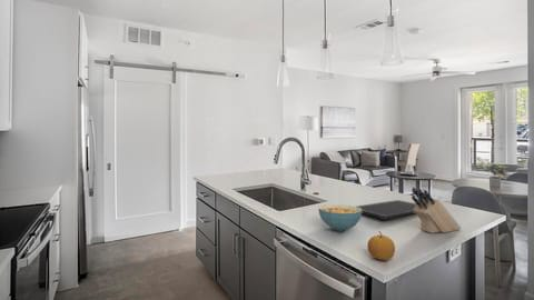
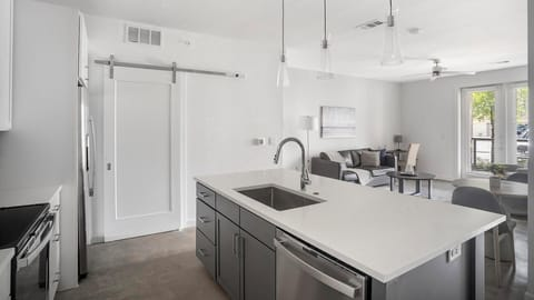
- fruit [366,230,396,261]
- cutting board [356,199,417,221]
- cereal bowl [317,203,363,232]
- knife block [411,186,462,234]
